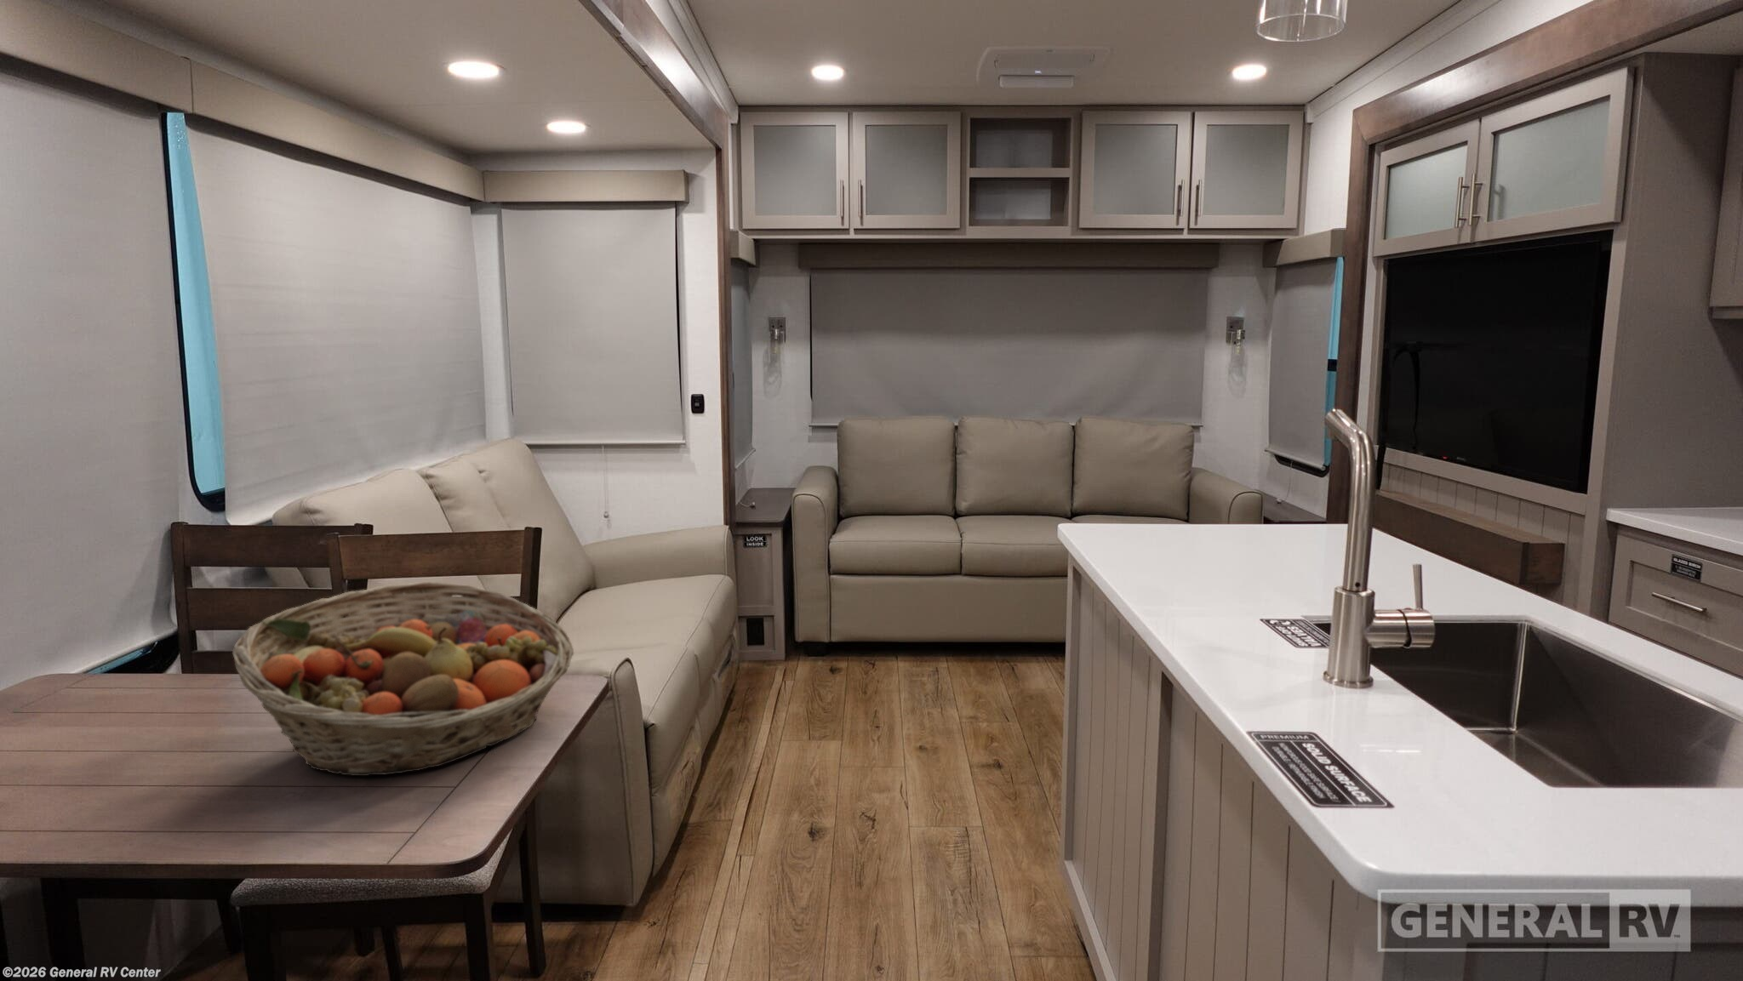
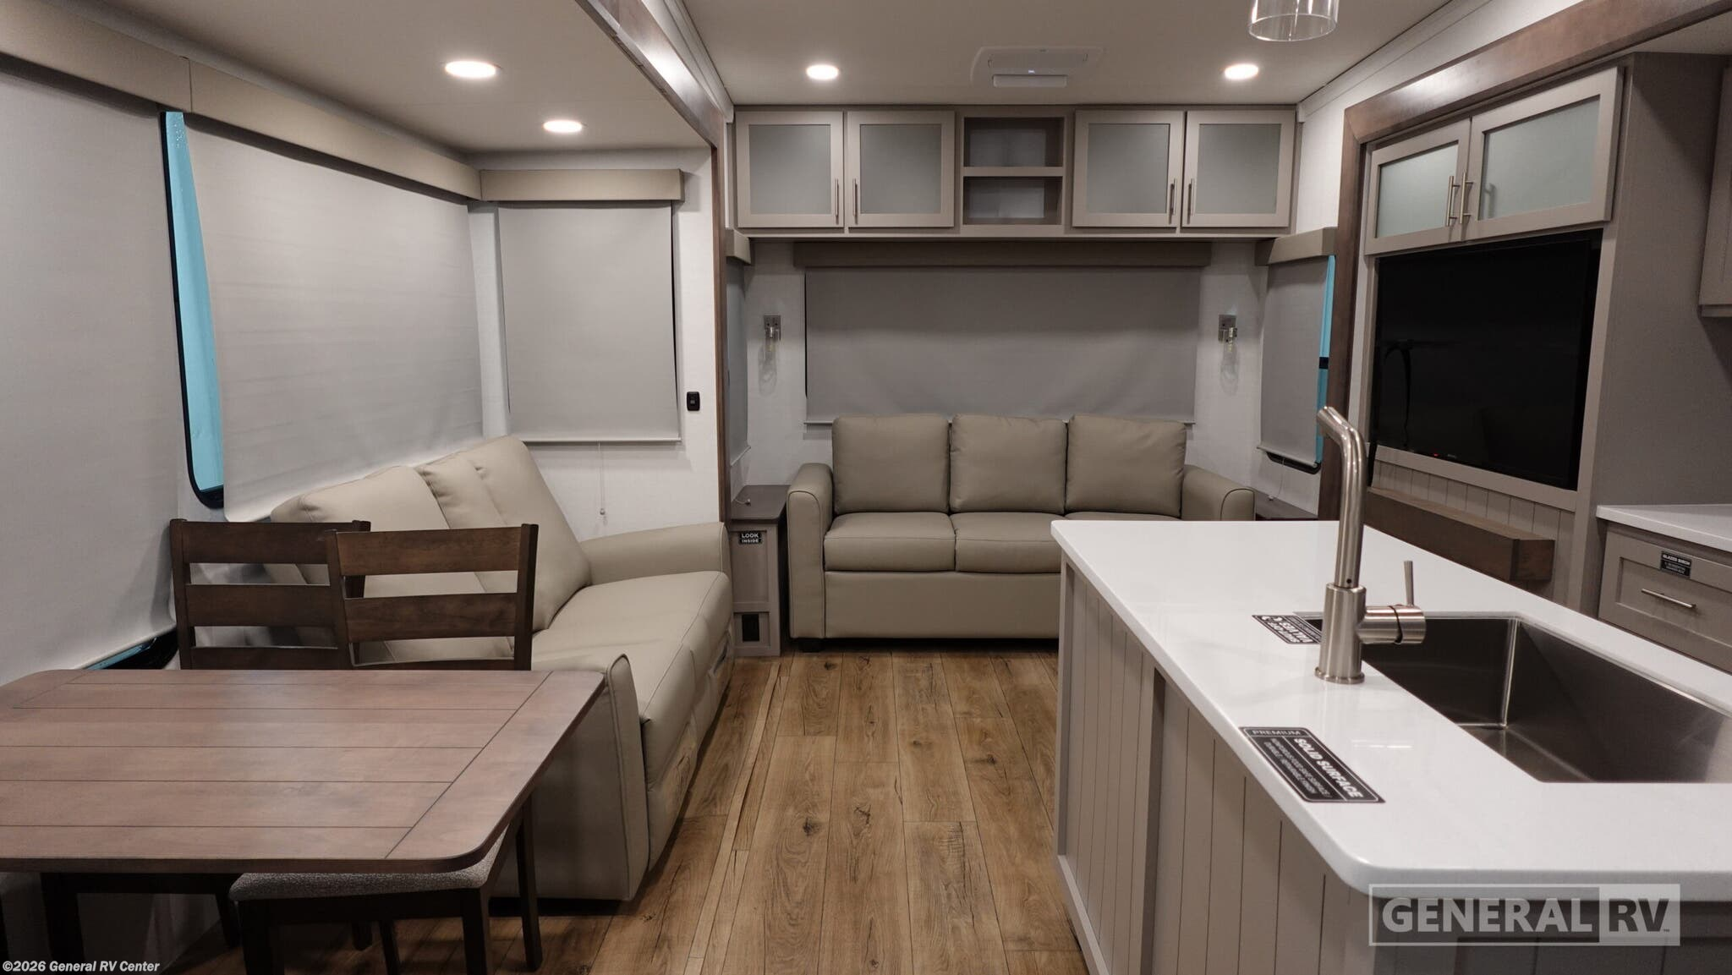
- fruit basket [231,581,575,776]
